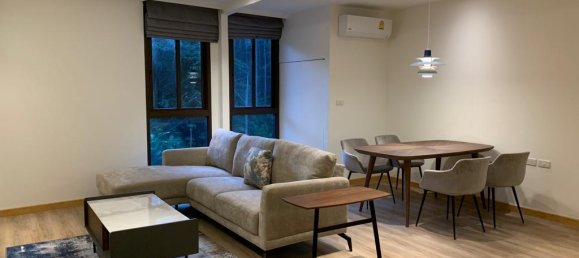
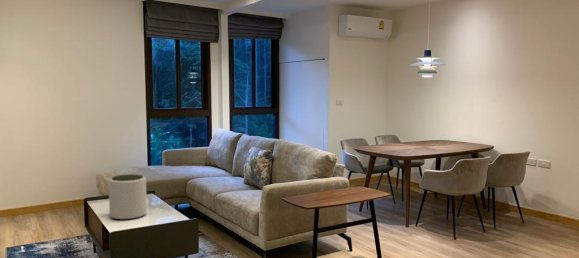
+ plant pot [108,173,148,221]
